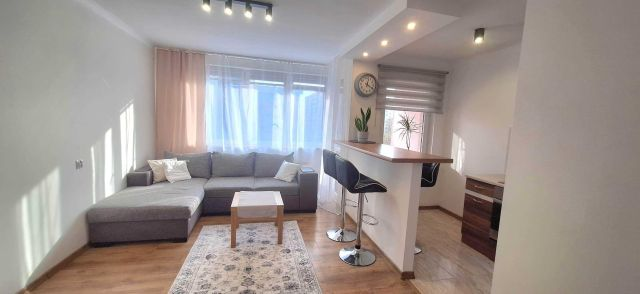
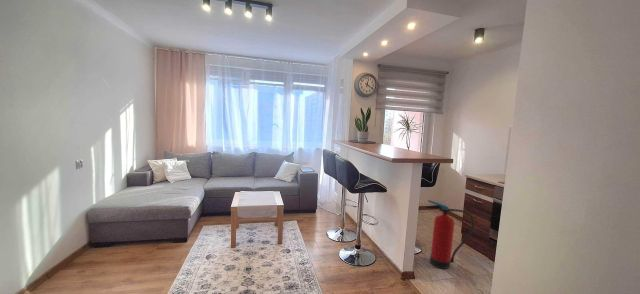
+ fire extinguisher [426,199,475,270]
